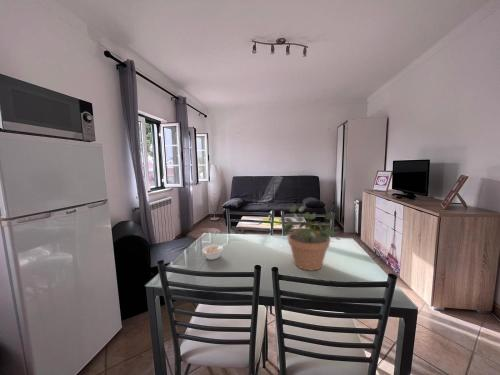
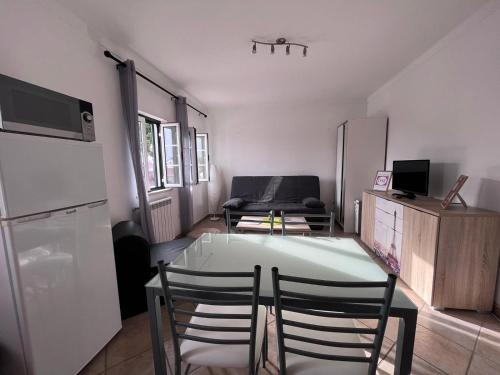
- potted plant [279,204,339,271]
- legume [201,243,226,261]
